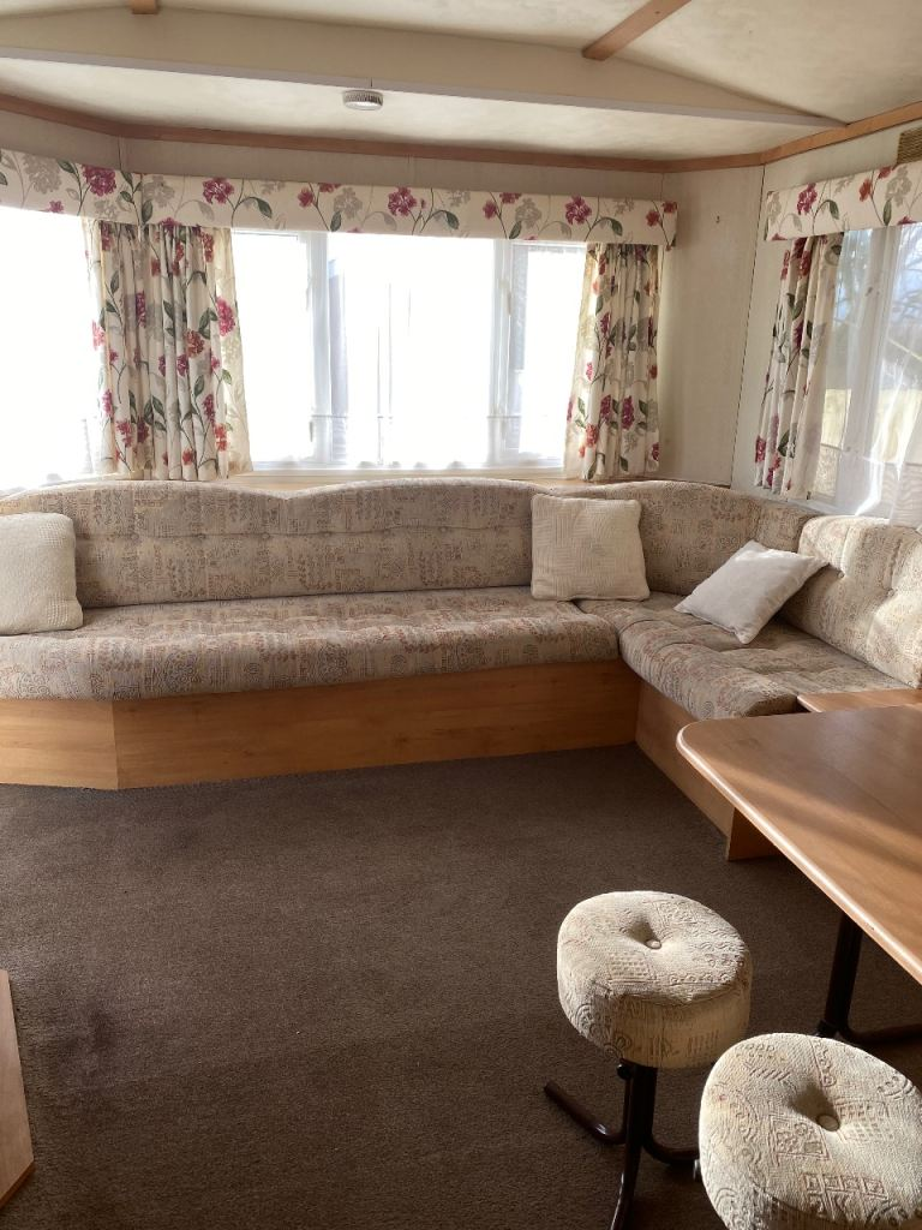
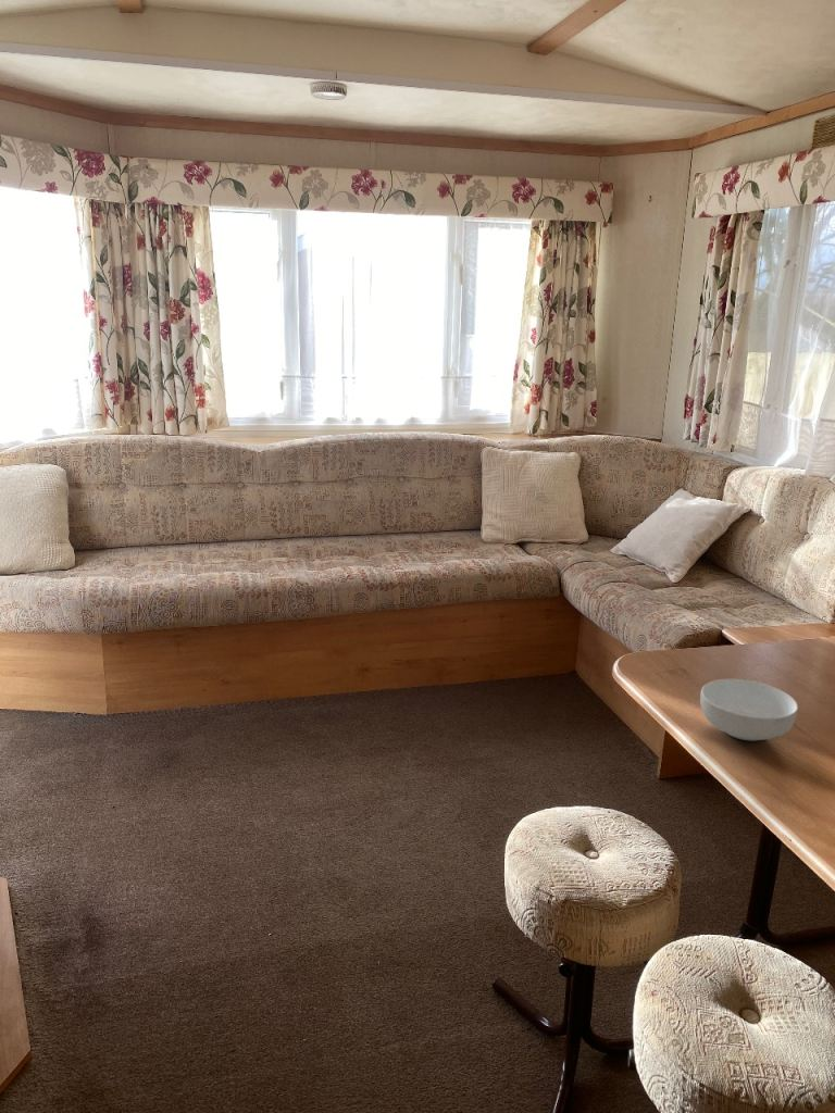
+ cereal bowl [699,678,799,741]
